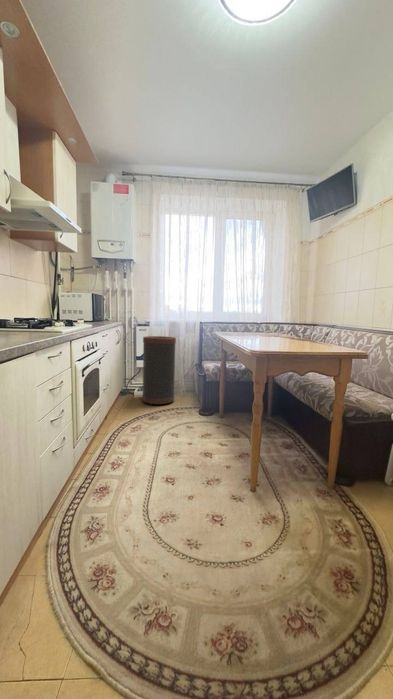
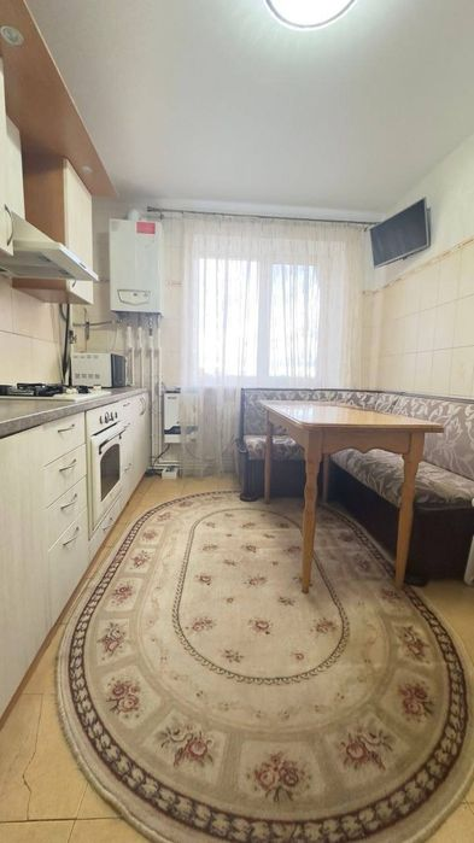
- trash can [141,335,177,406]
